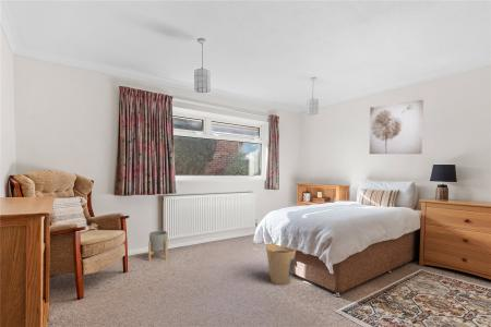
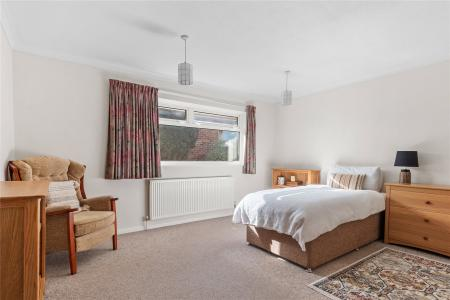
- trash can [265,242,297,287]
- wall art [369,99,424,155]
- planter [147,230,169,262]
